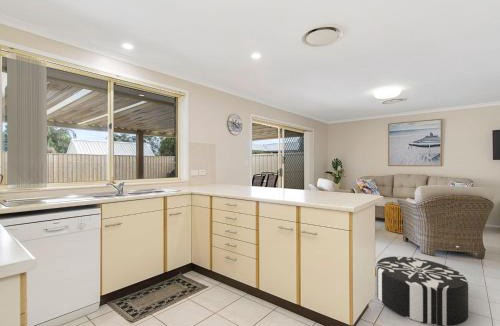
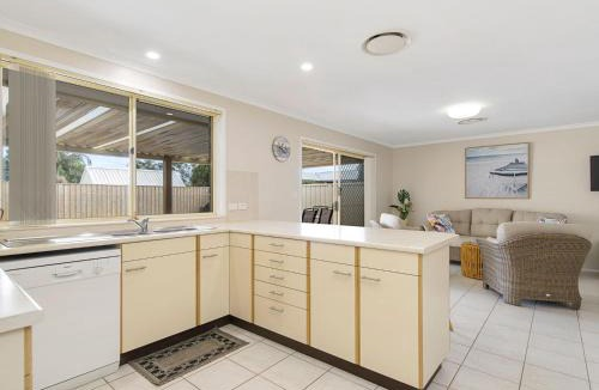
- pouf [375,256,469,326]
